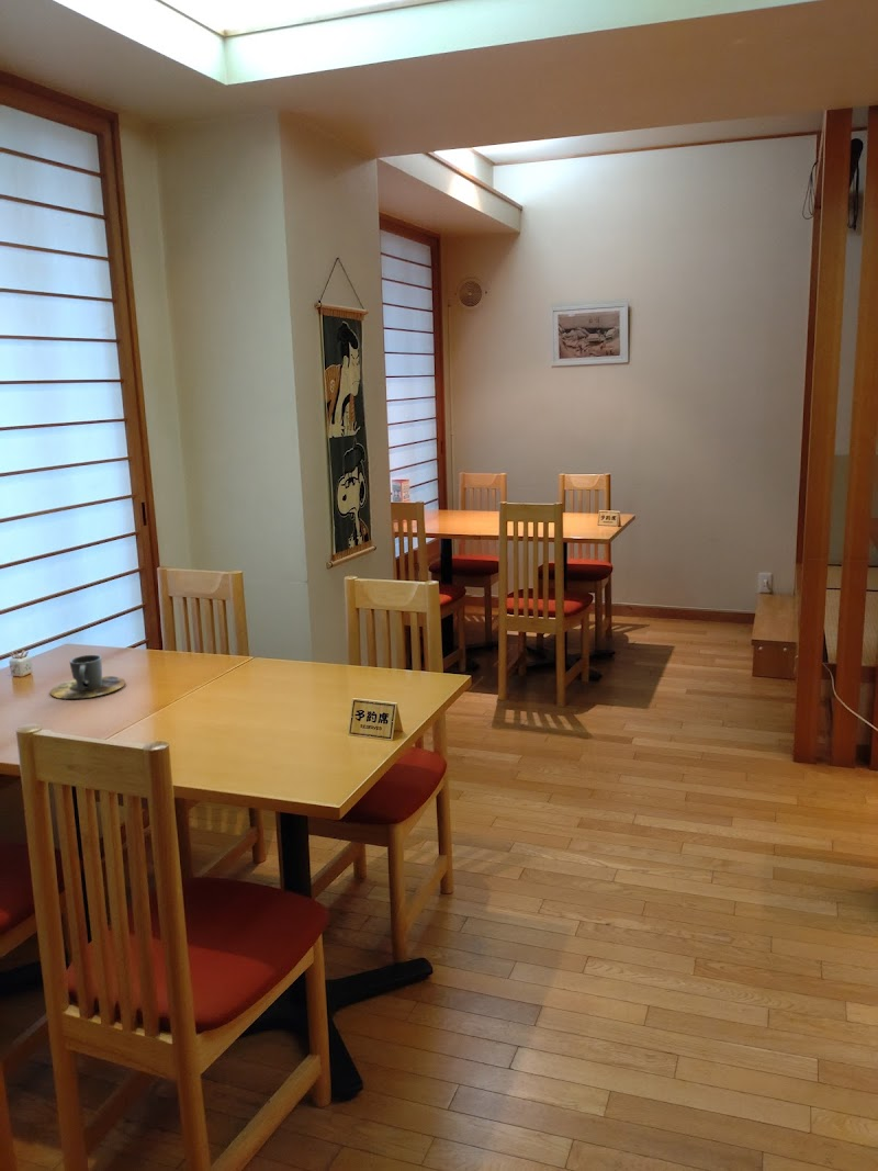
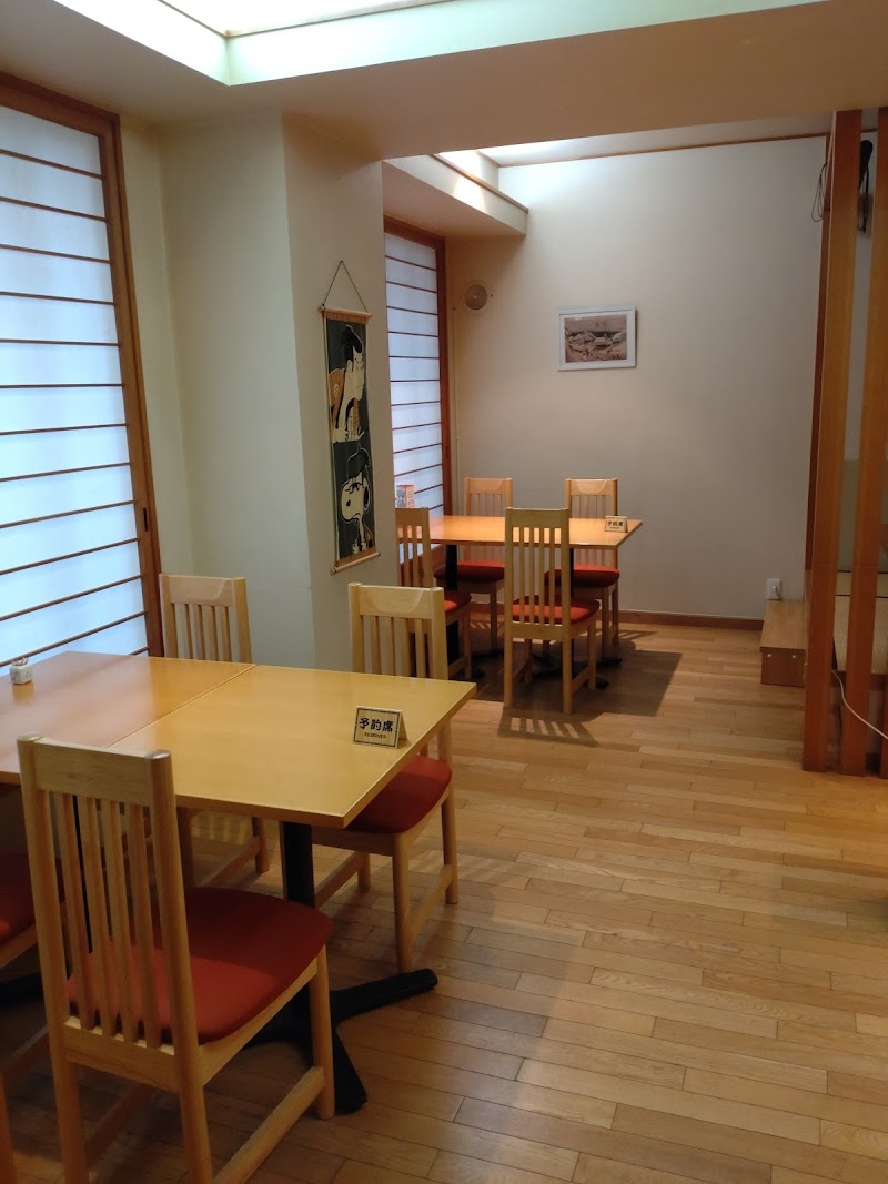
- cup [49,654,126,700]
